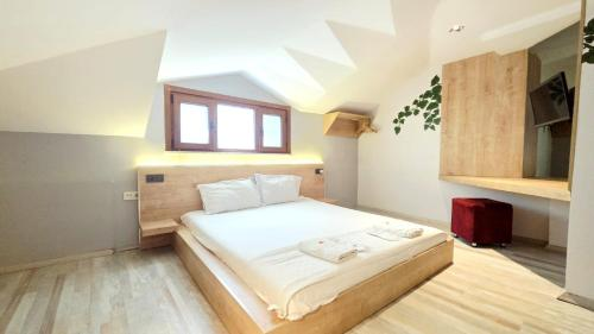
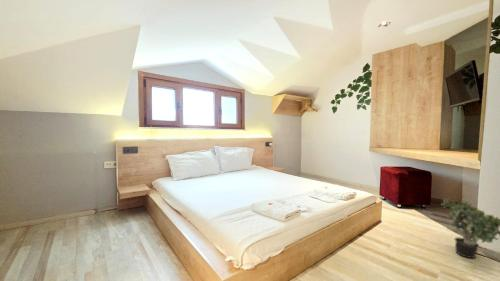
+ potted plant [440,197,500,259]
